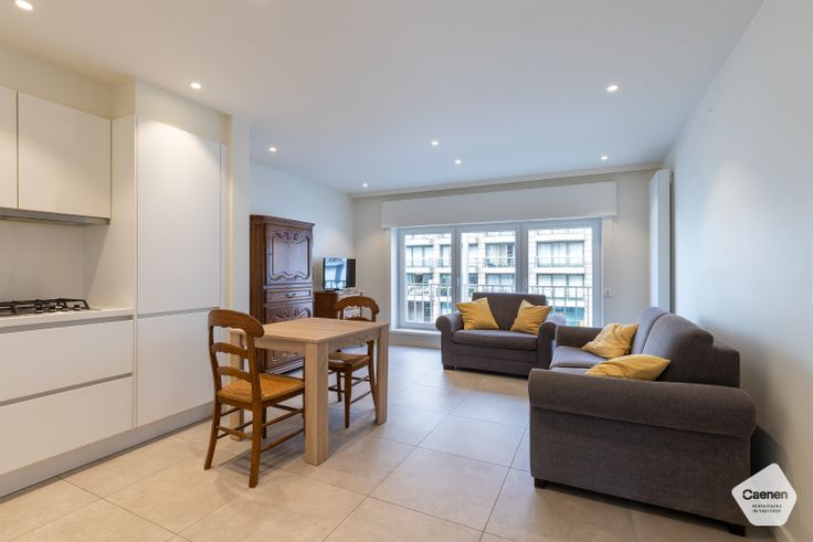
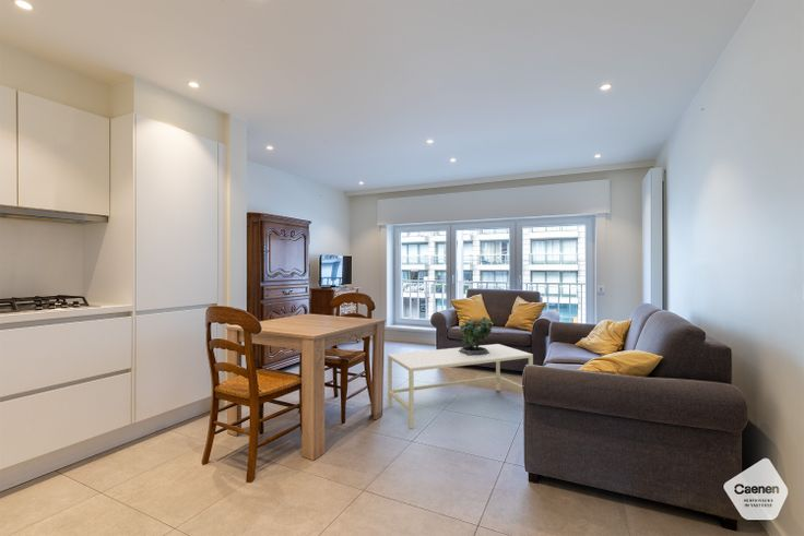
+ potted plant [459,315,495,356]
+ coffee table [387,343,534,429]
